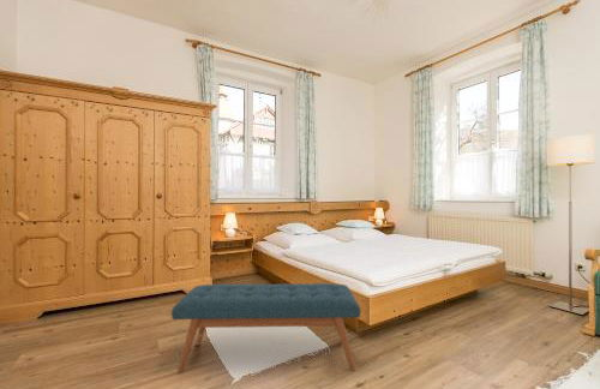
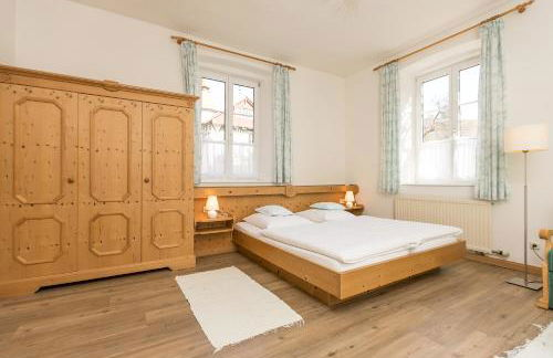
- bench [170,282,361,375]
